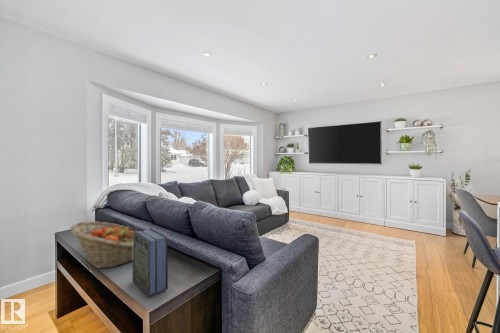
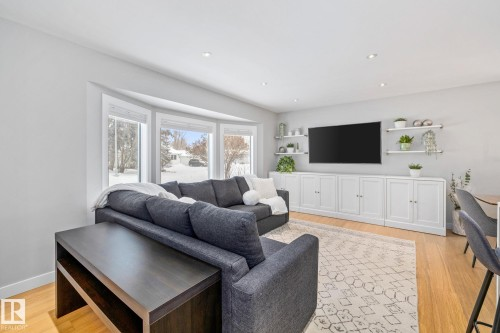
- fruit basket [69,220,139,269]
- book [131,227,169,299]
